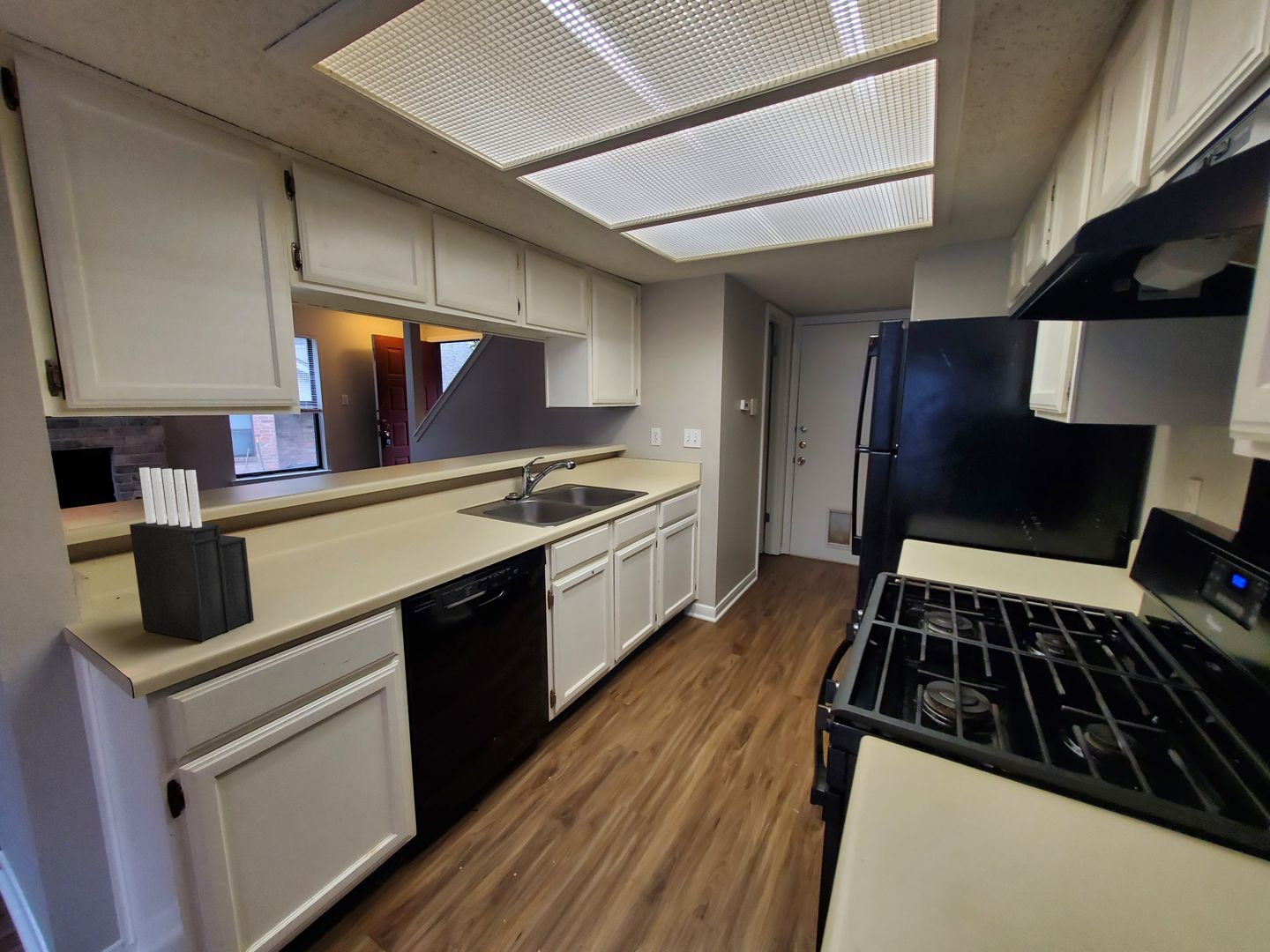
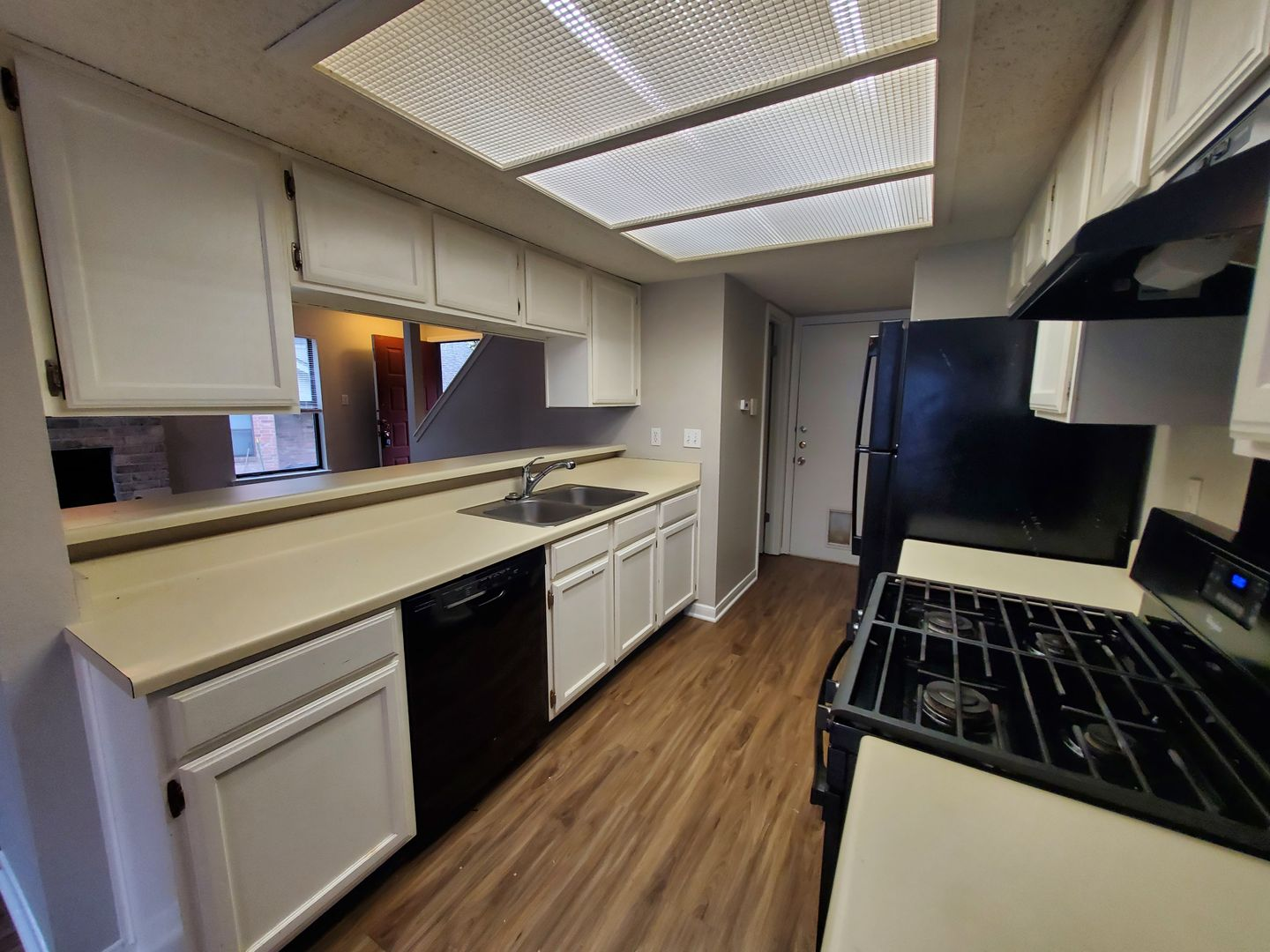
- knife block [129,466,255,642]
